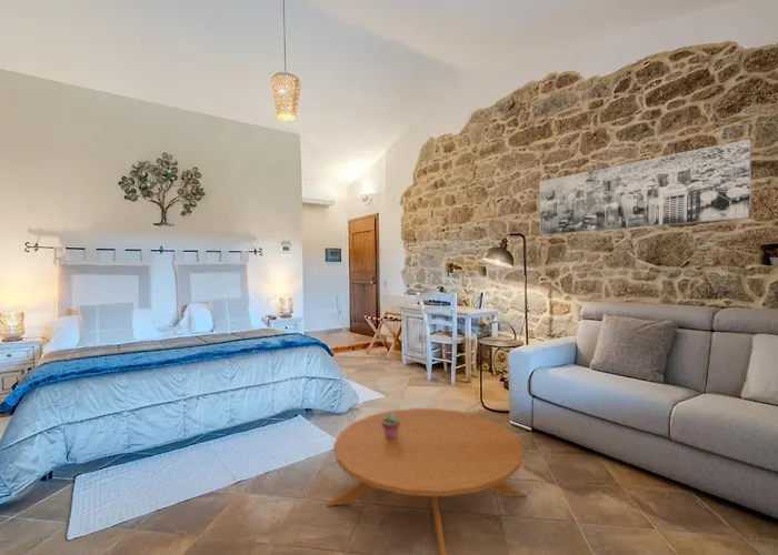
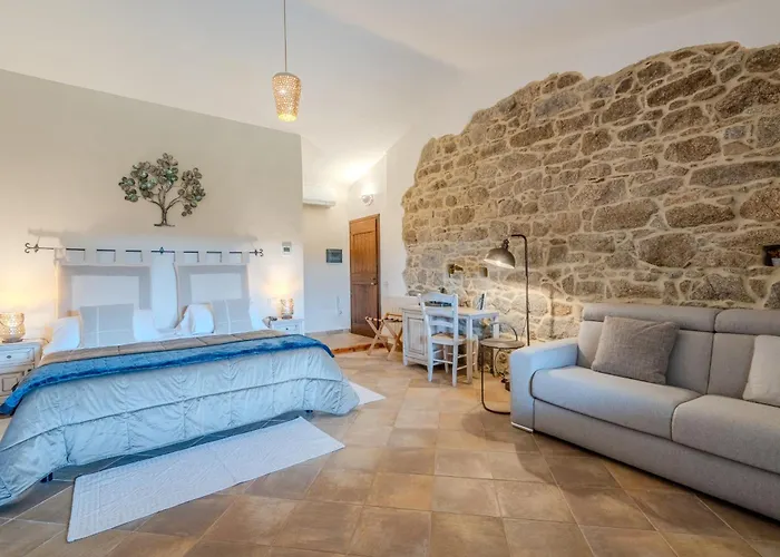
- coffee table [325,407,527,555]
- wall art [538,138,752,236]
- potted succulent [382,414,400,440]
